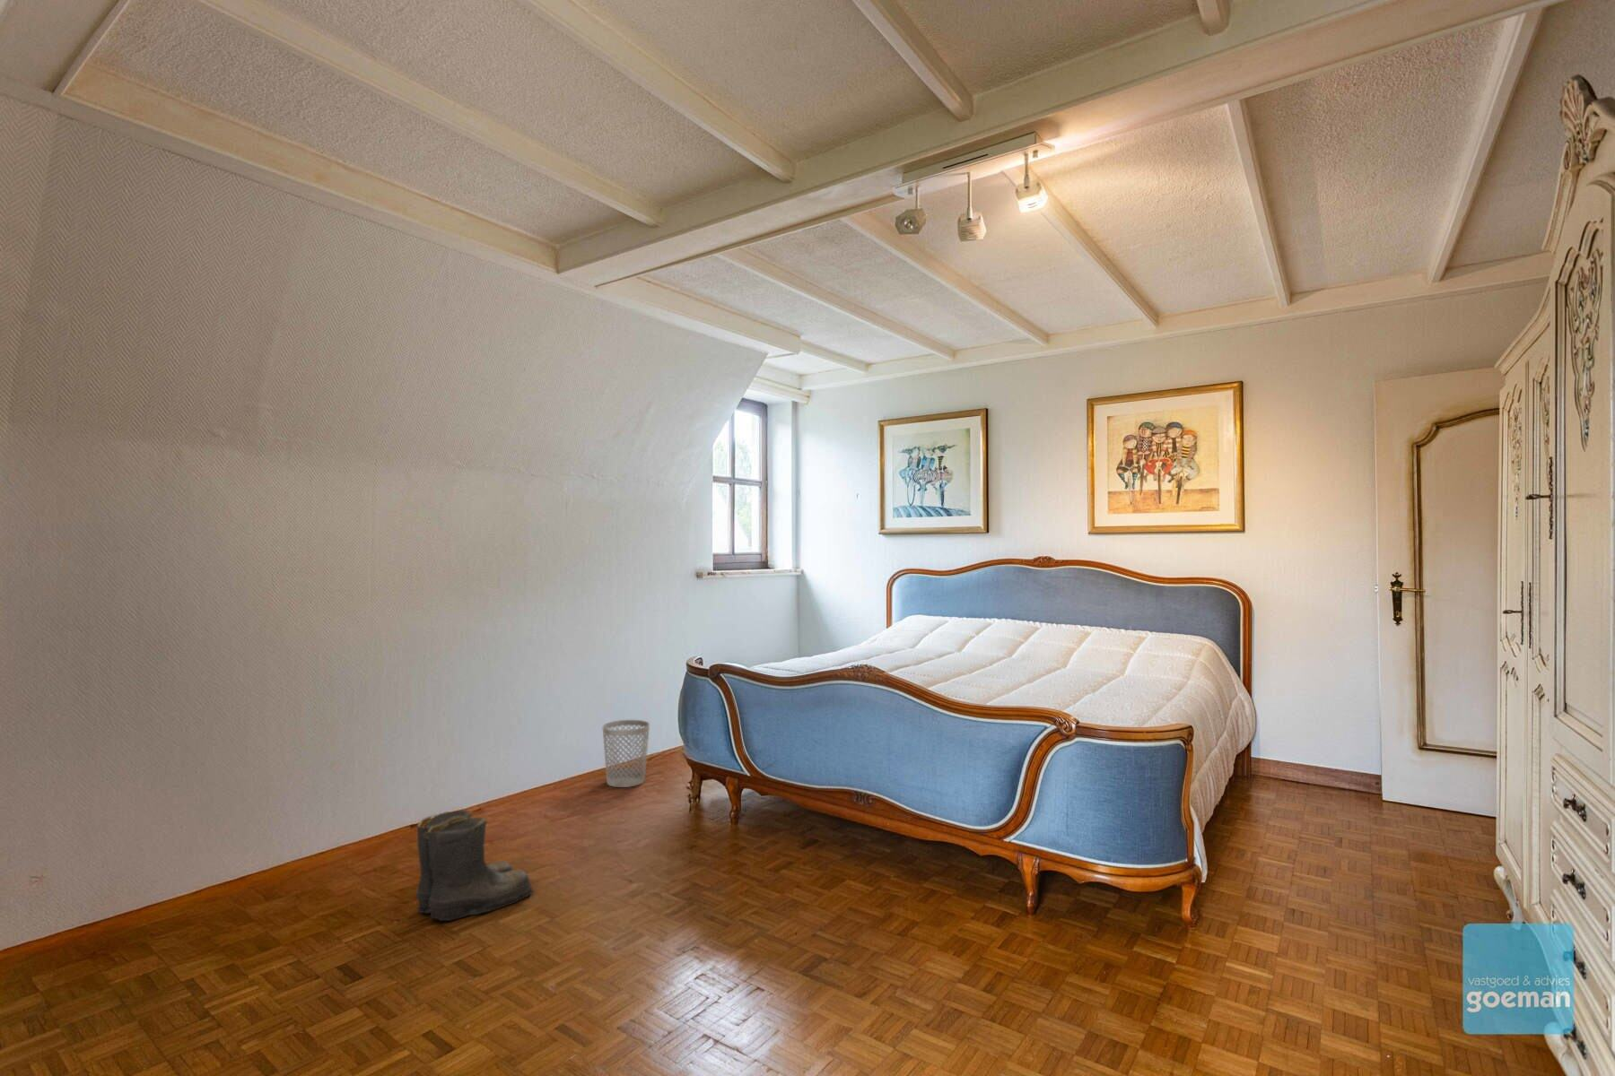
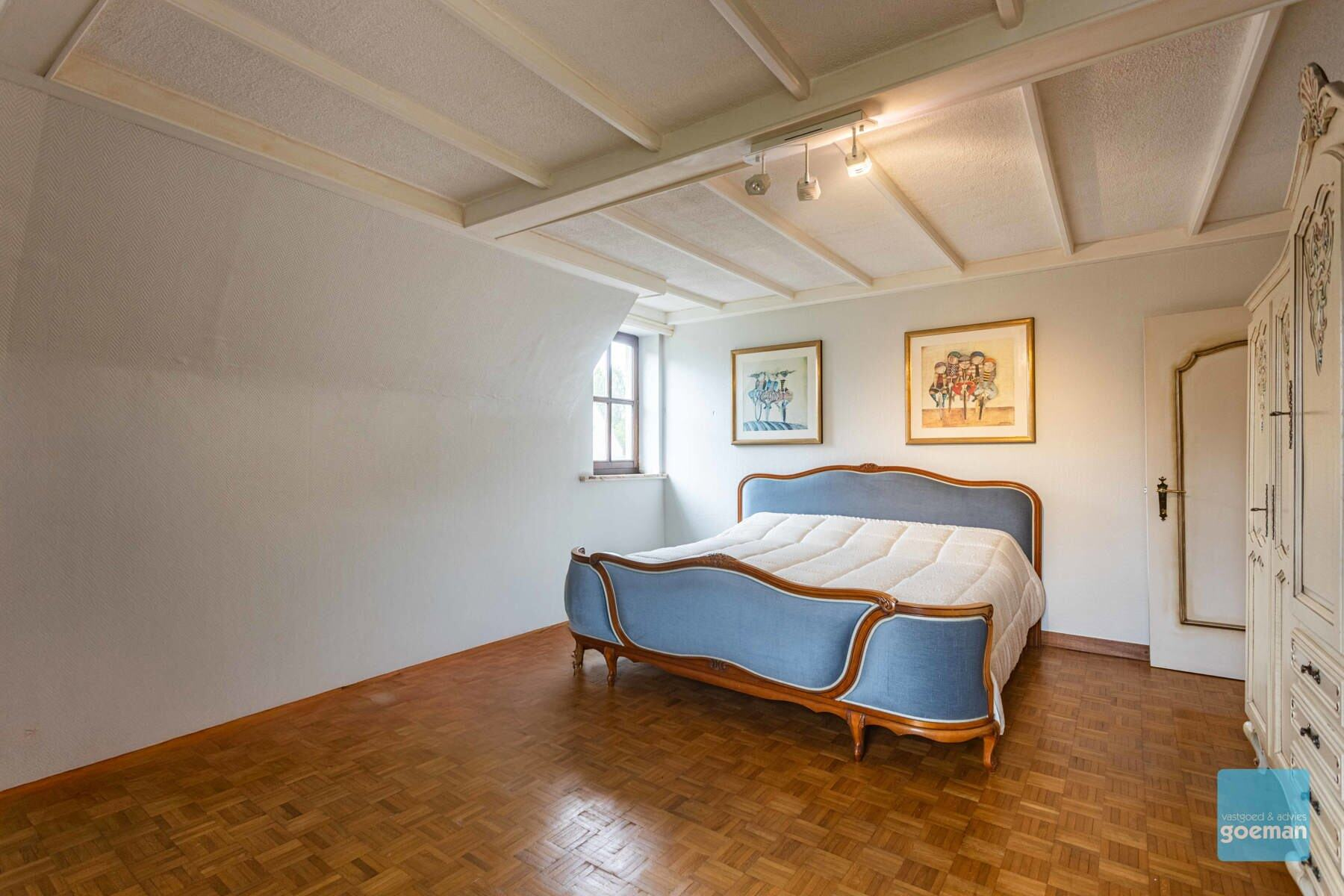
- wastebasket [602,719,650,788]
- boots [416,808,535,922]
